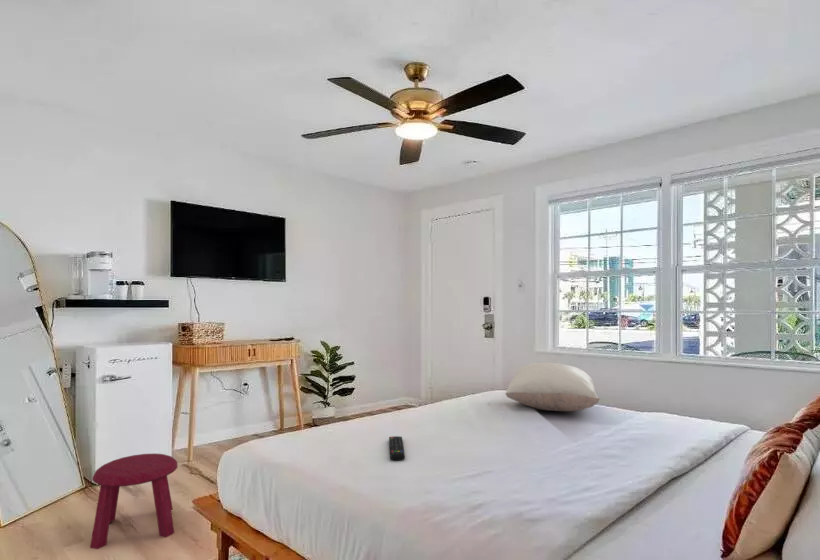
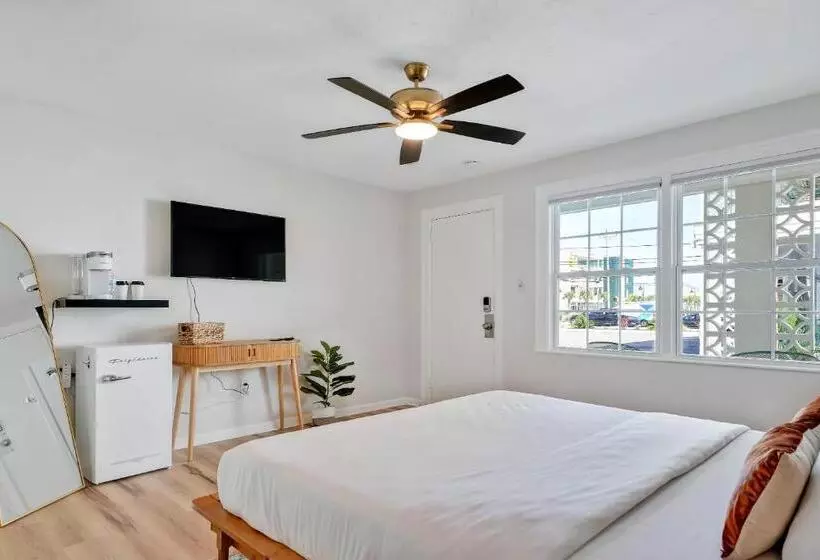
- stool [89,453,178,550]
- pillow [504,362,601,412]
- remote control [388,435,406,461]
